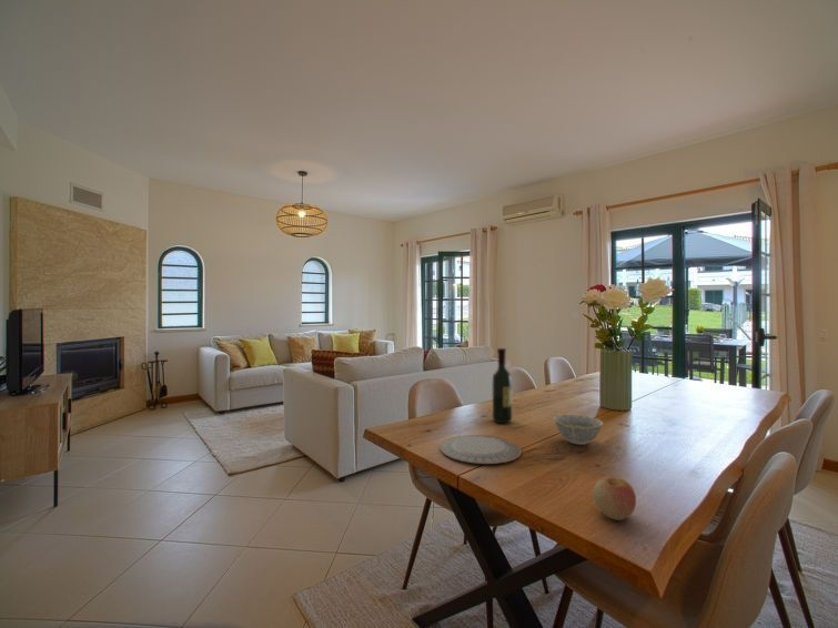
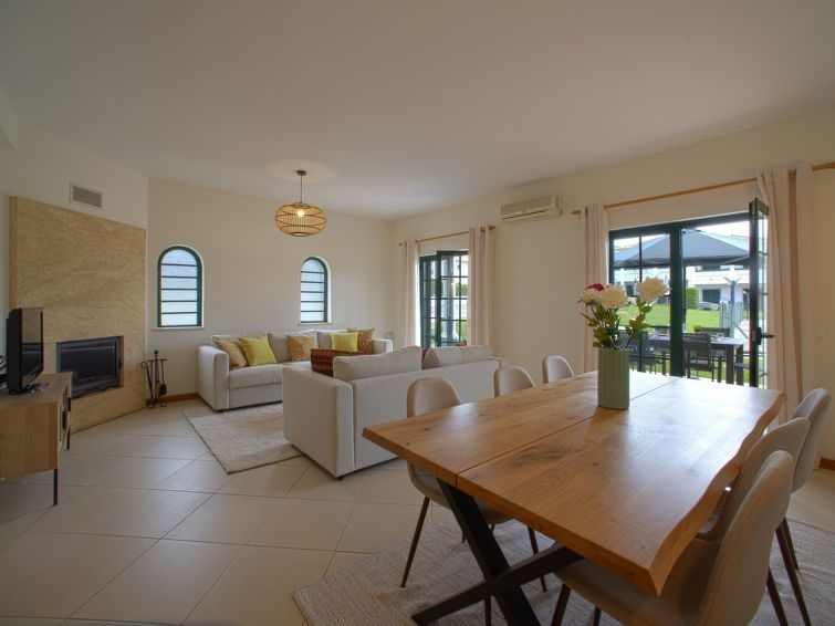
- bowl [553,414,604,446]
- chinaware [438,435,523,465]
- wine bottle [492,347,513,424]
- apple [592,476,637,521]
